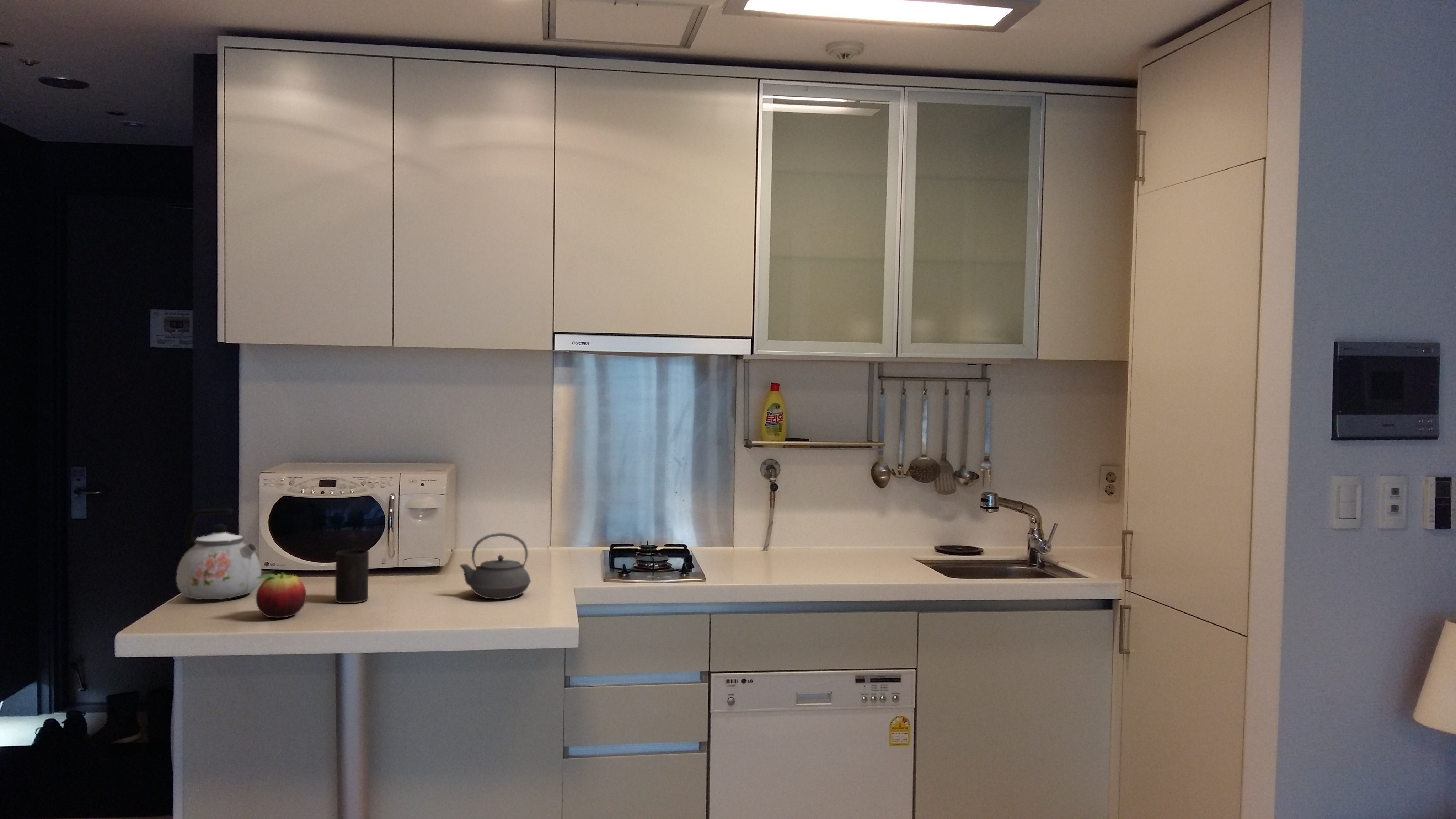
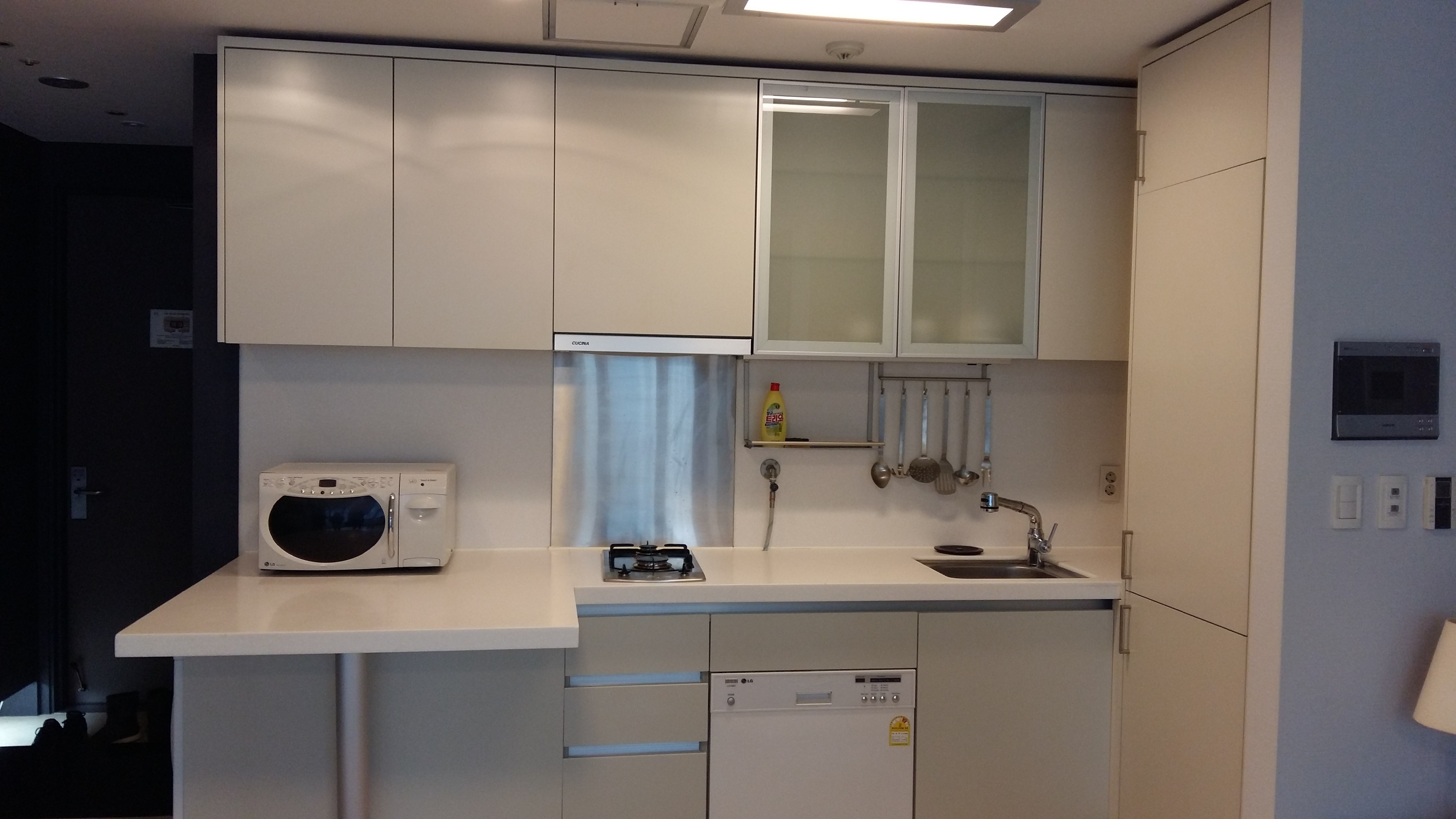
- kettle [176,508,261,600]
- teapot [459,533,531,599]
- fruit [256,573,307,618]
- cup [335,549,369,604]
